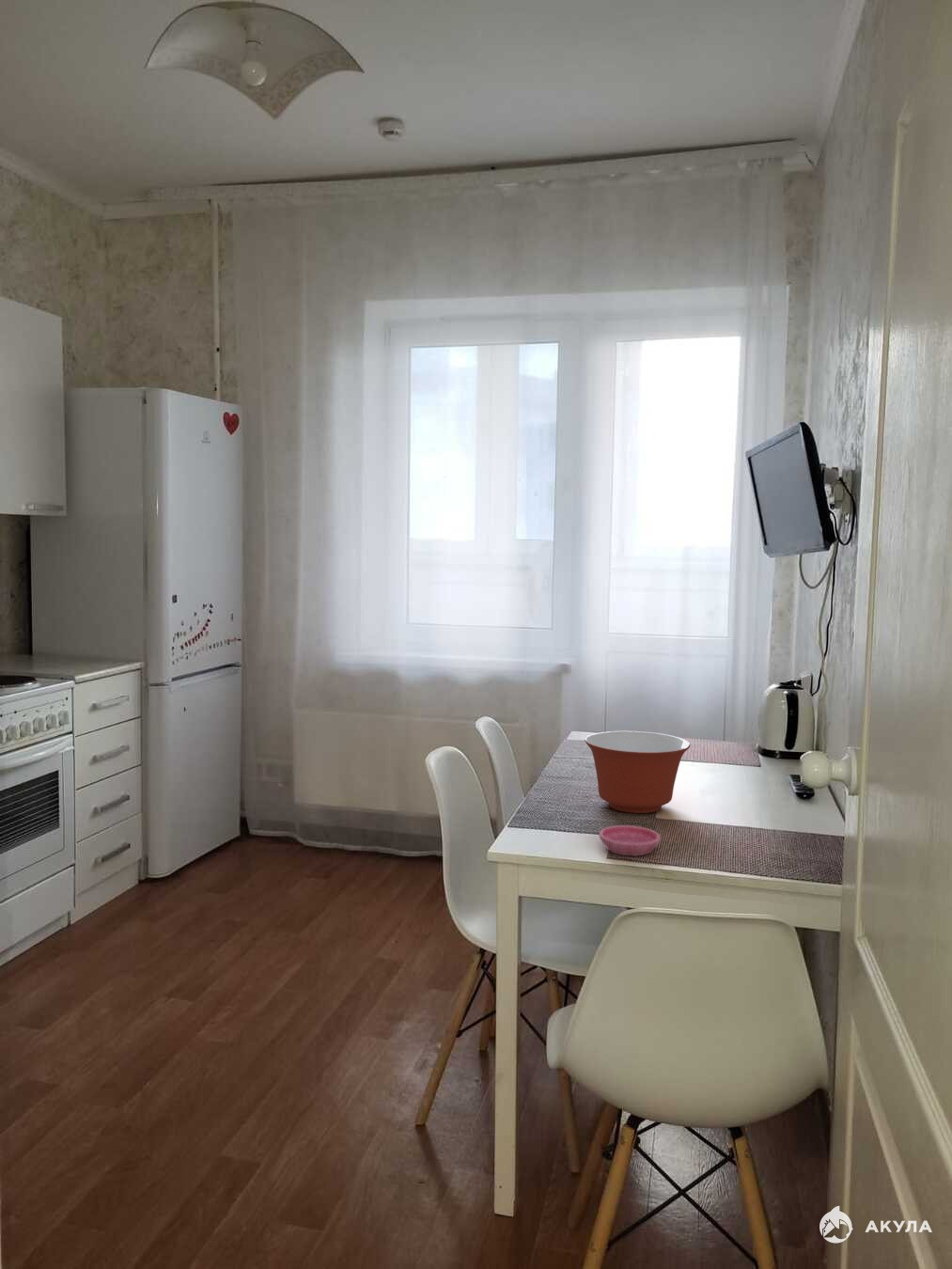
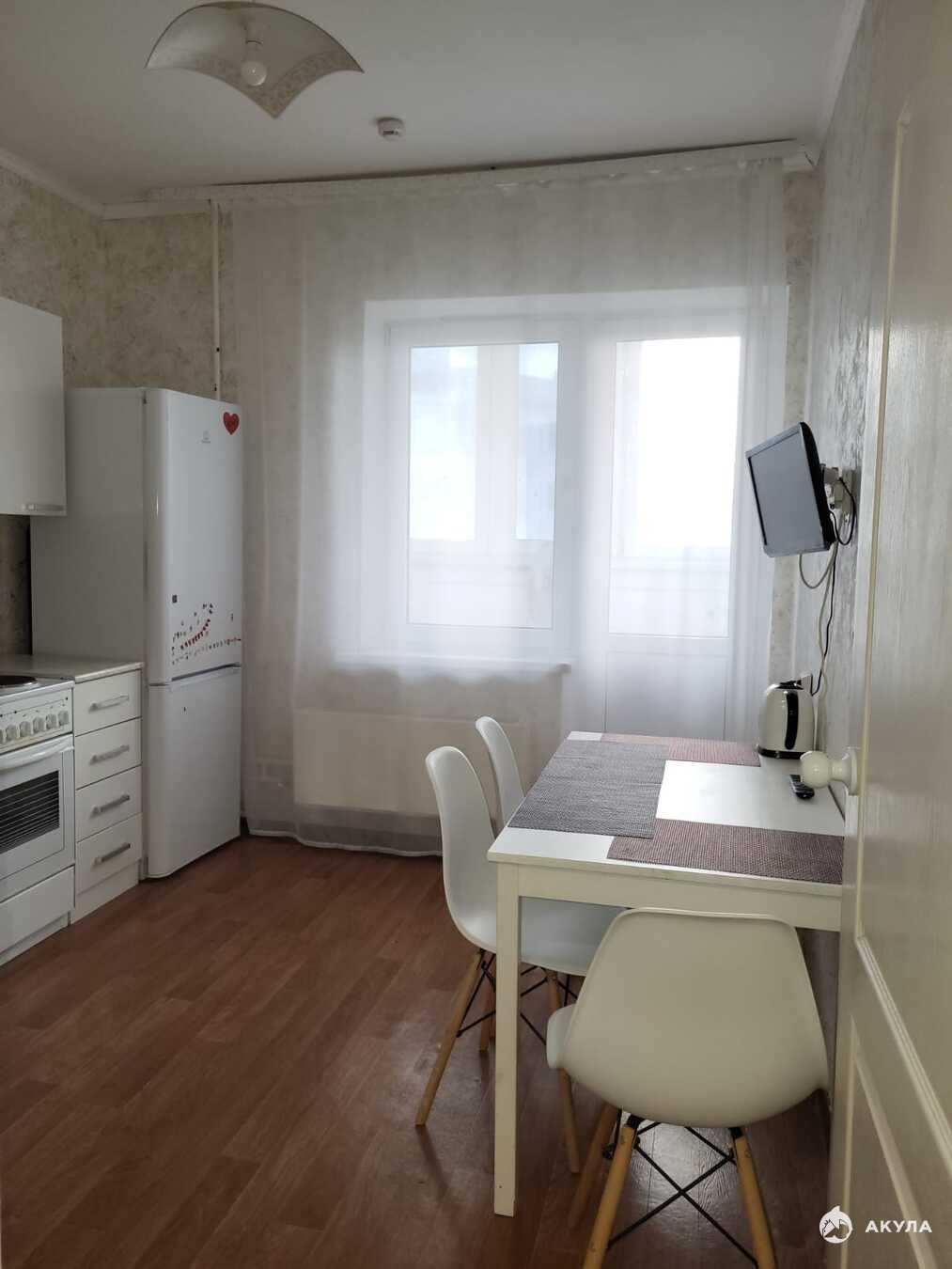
- saucer [599,824,662,856]
- mixing bowl [584,730,691,814]
